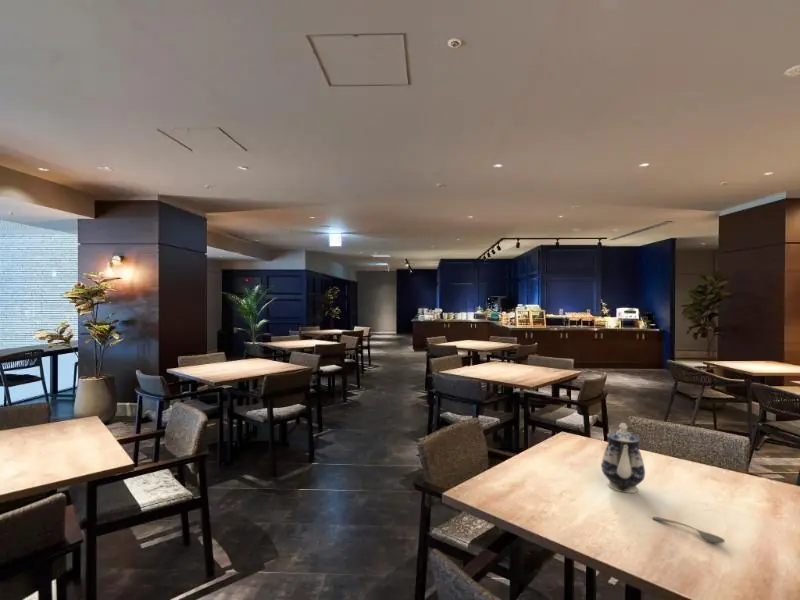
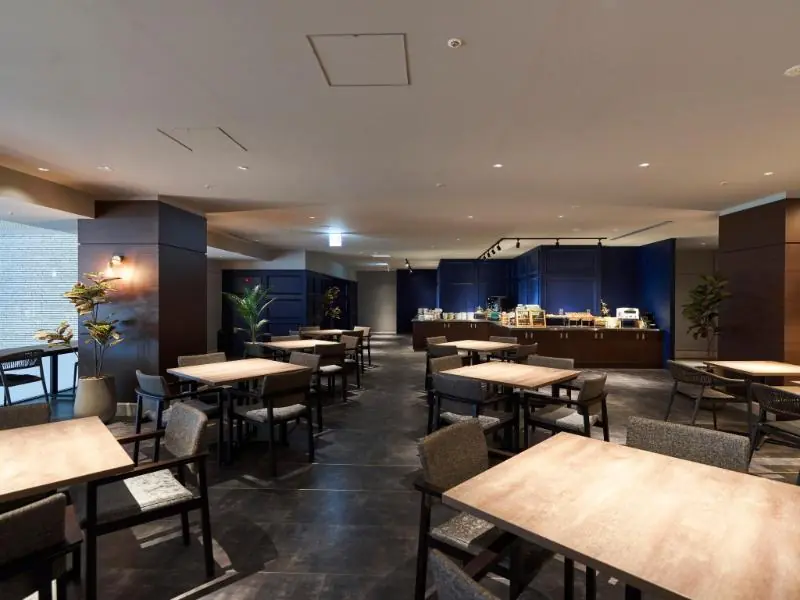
- teapot [600,422,646,494]
- soupspoon [651,516,726,544]
